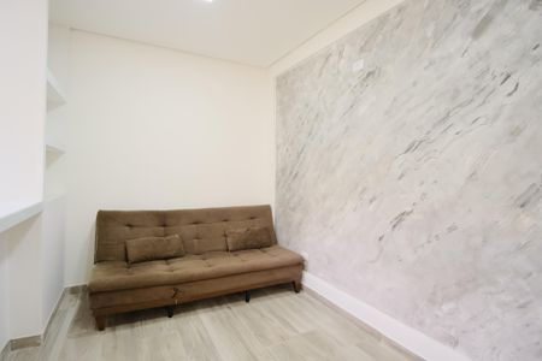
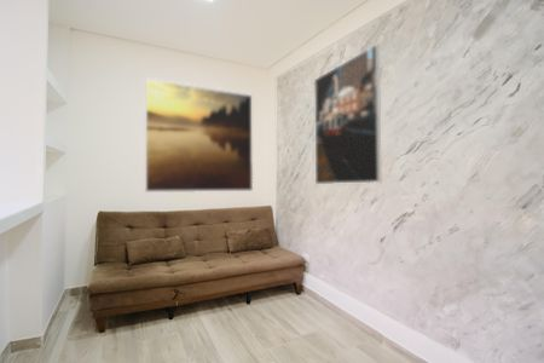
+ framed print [144,77,254,194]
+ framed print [313,44,382,185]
